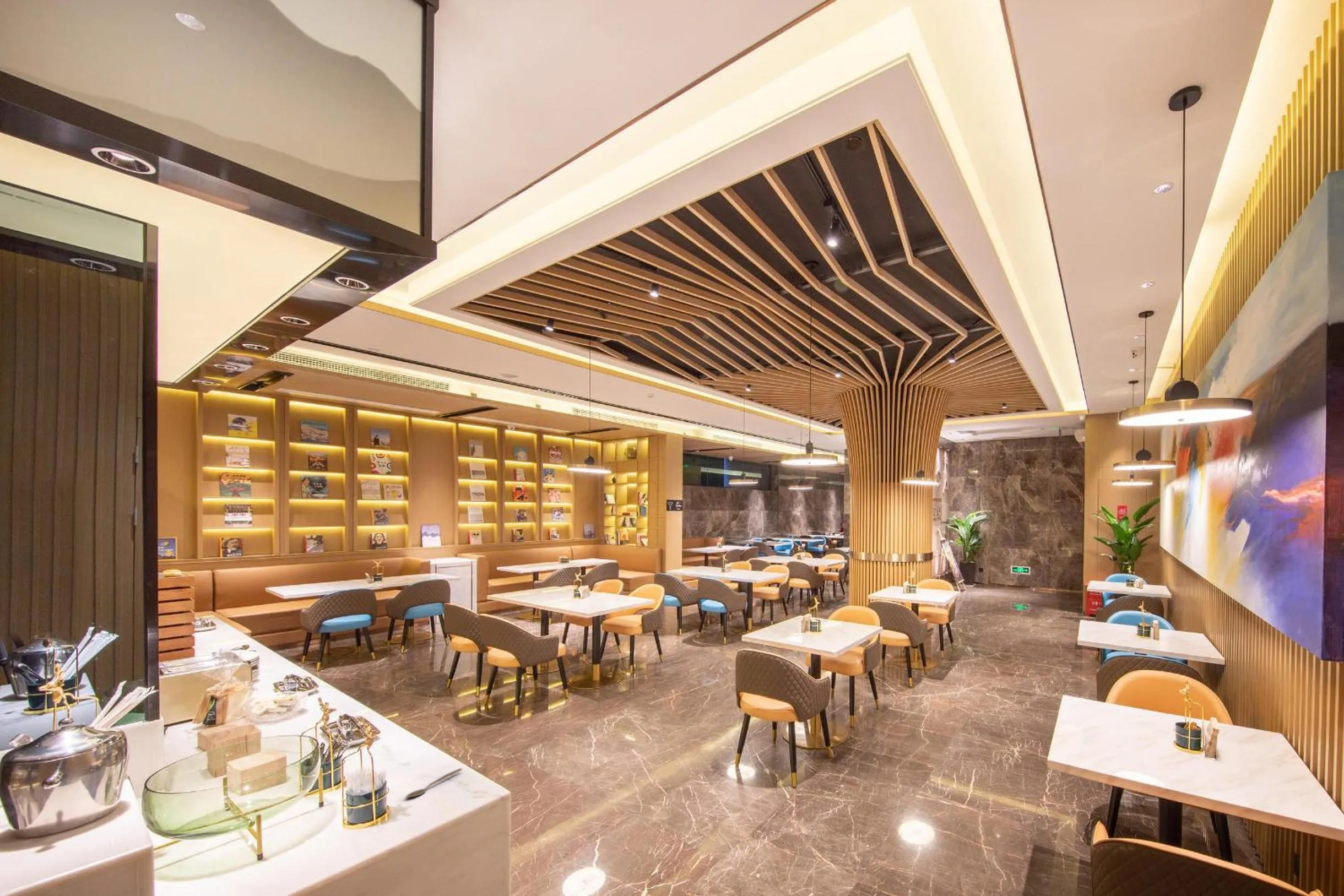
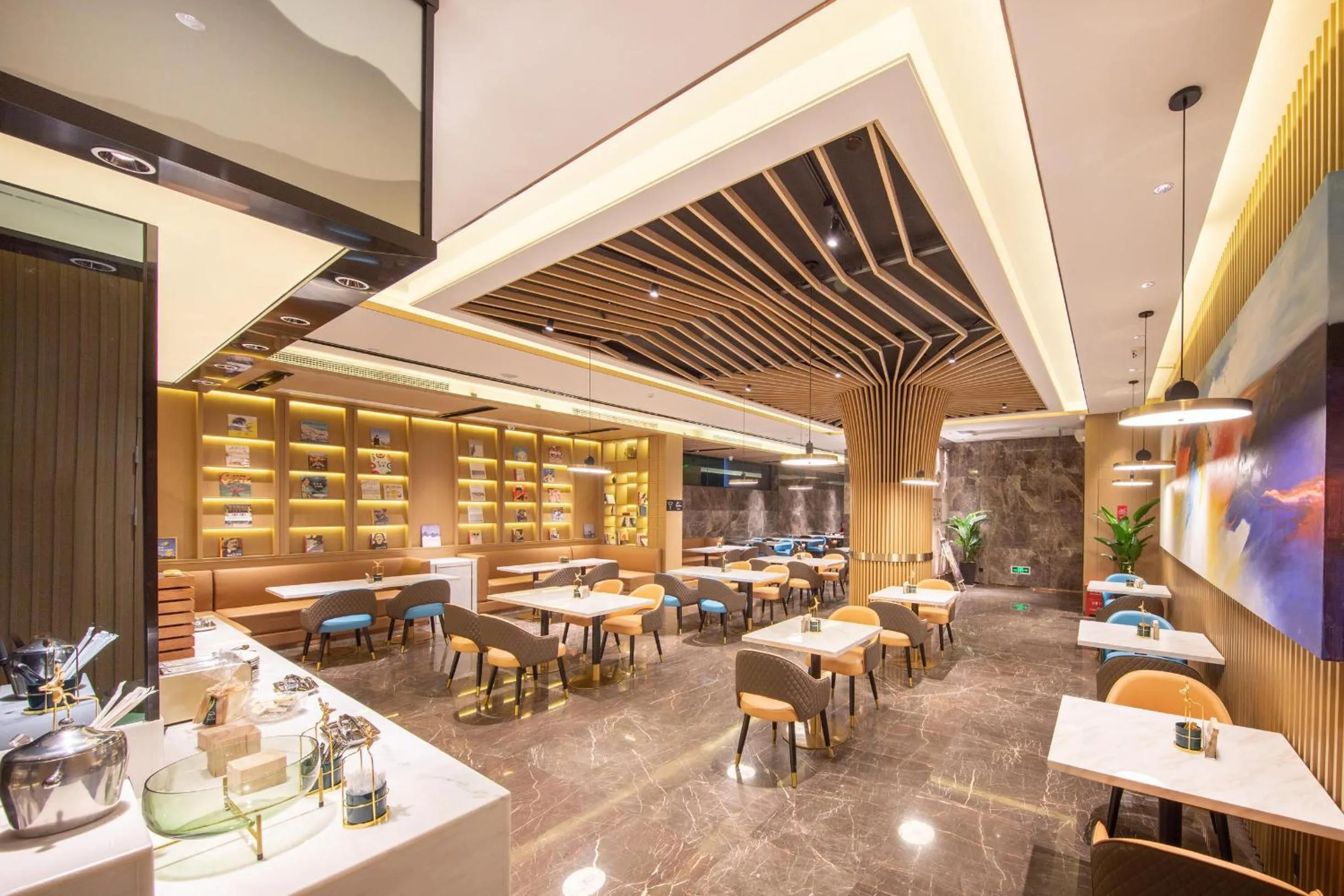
- spoon [405,768,463,798]
